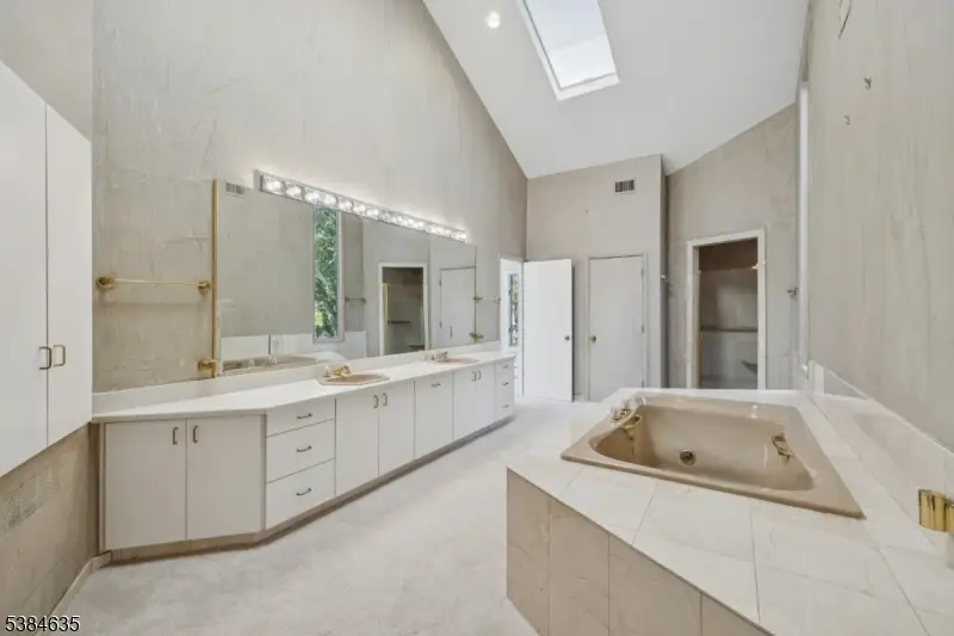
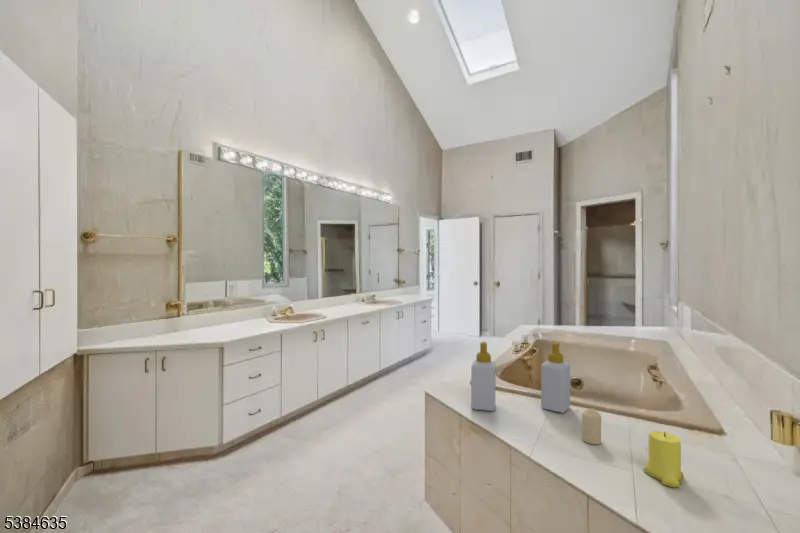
+ candle [581,407,602,445]
+ candle [642,430,685,488]
+ soap bottle [470,341,497,412]
+ soap bottle [540,341,571,414]
